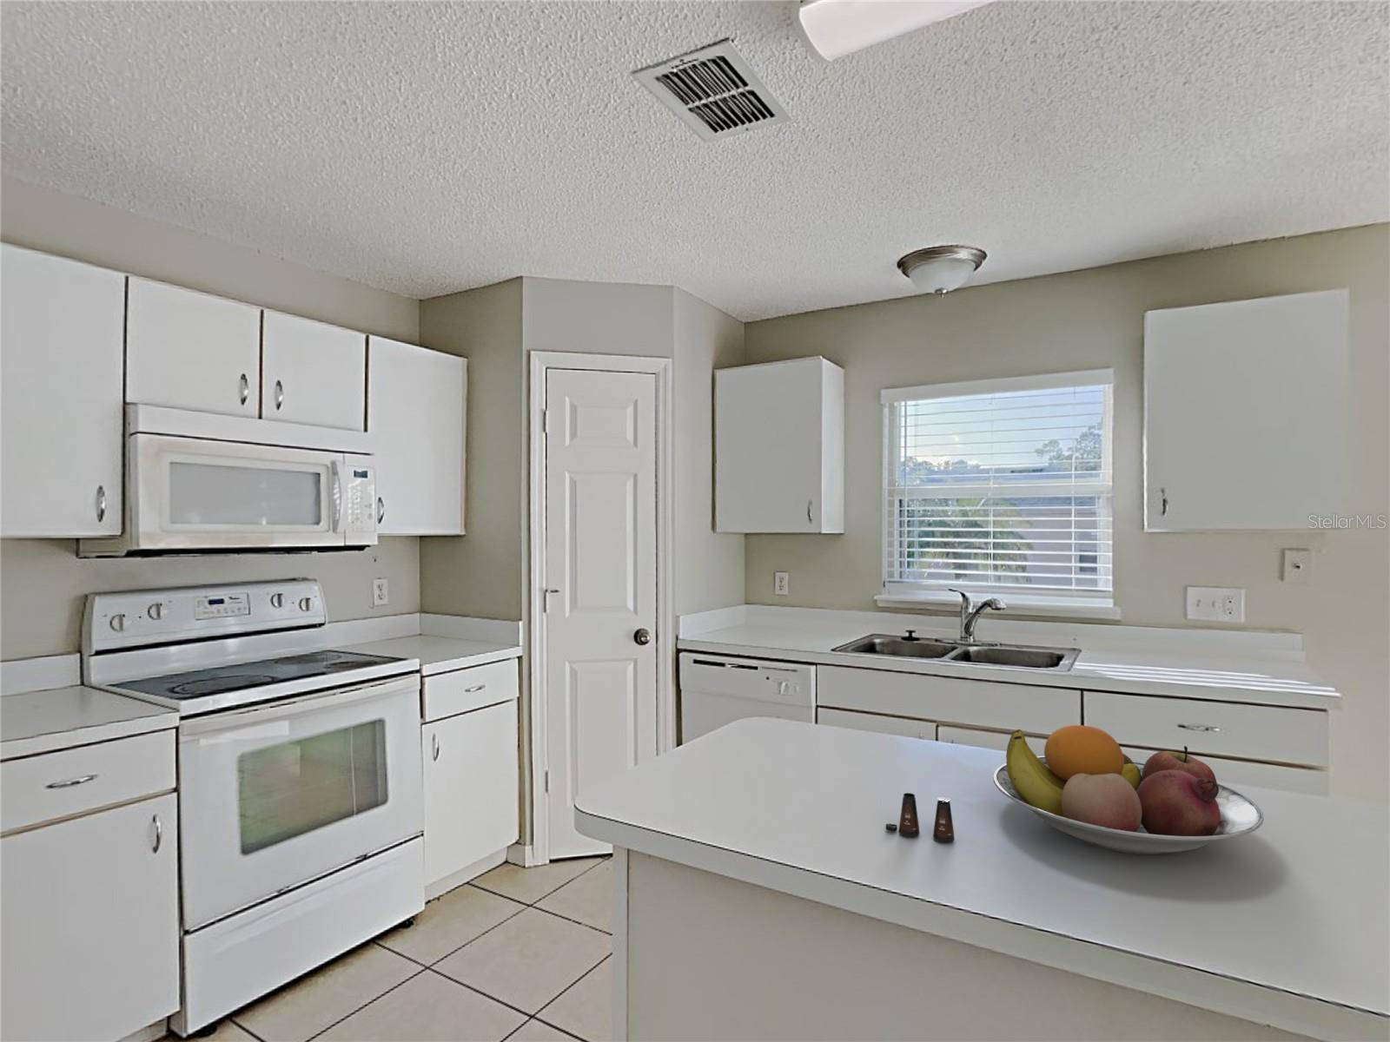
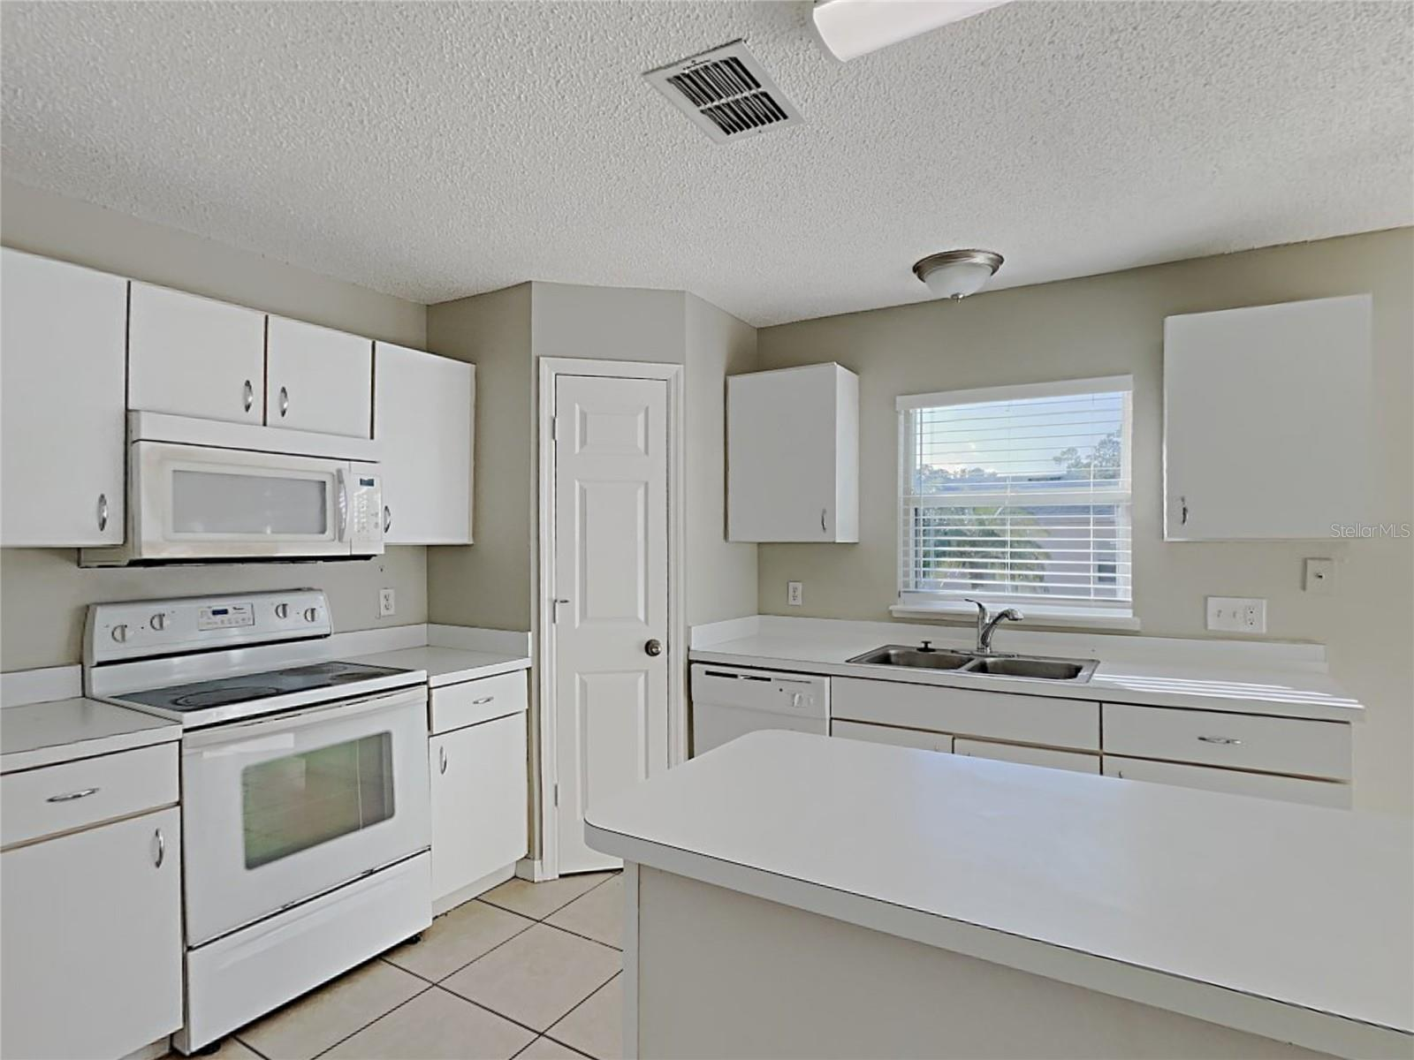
- salt shaker [885,792,955,843]
- fruit bowl [992,725,1264,855]
